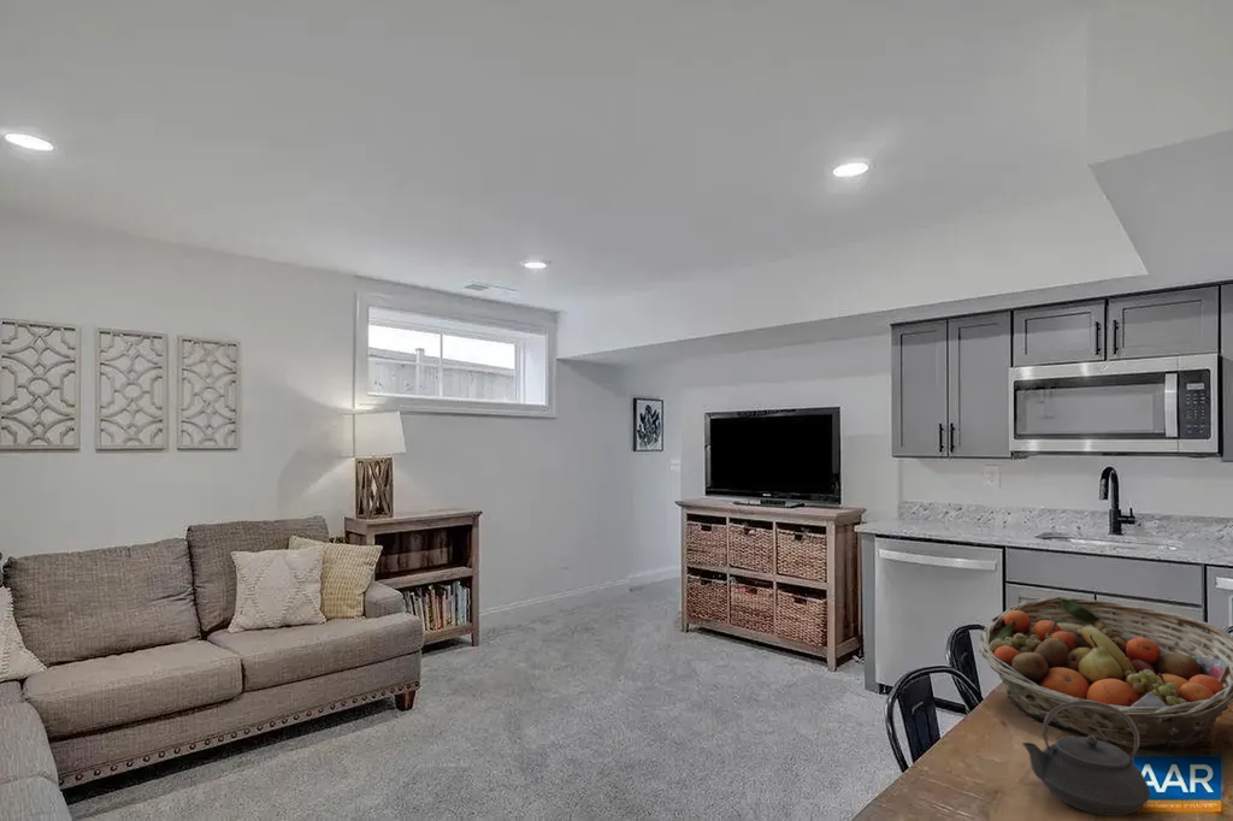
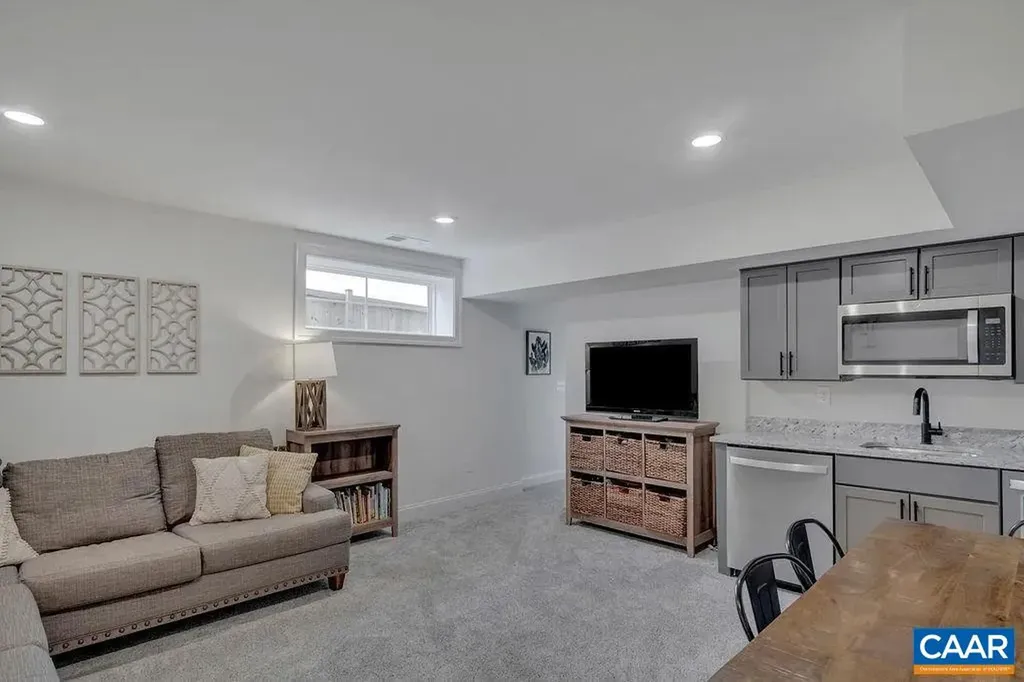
- teapot [1021,701,1151,817]
- fruit basket [978,596,1233,752]
